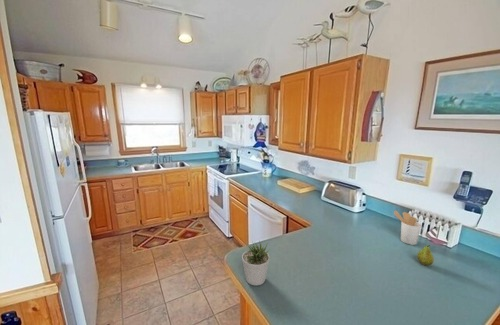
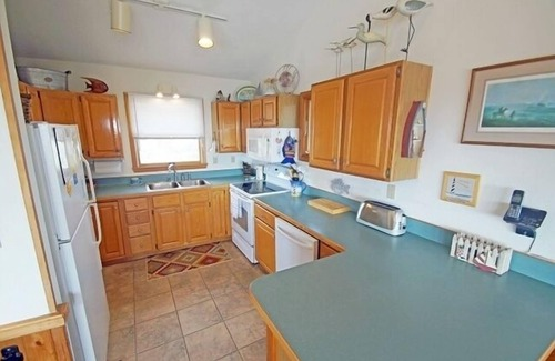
- potted plant [241,239,271,287]
- fruit [416,244,435,267]
- utensil holder [393,210,422,246]
